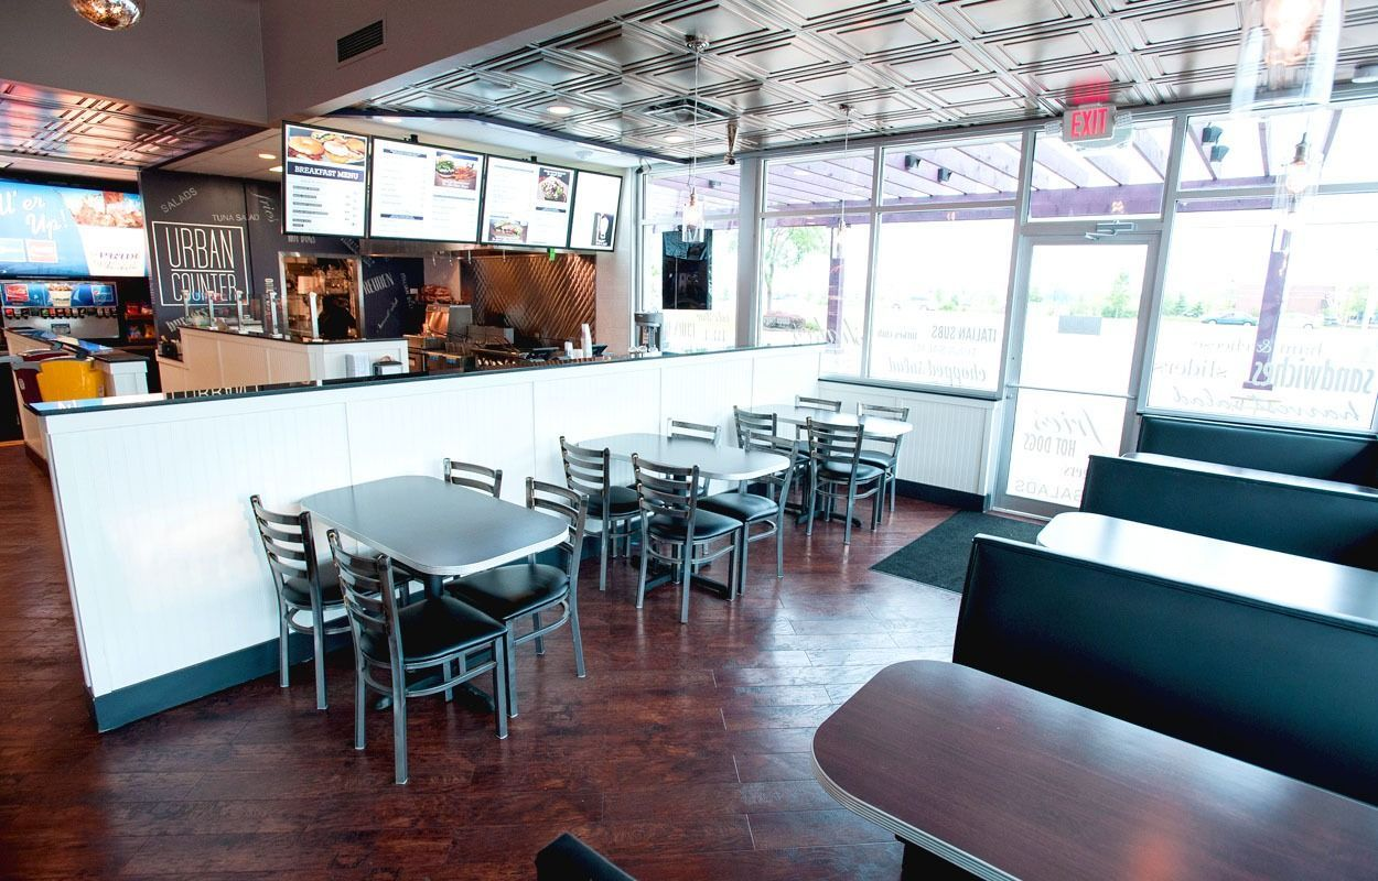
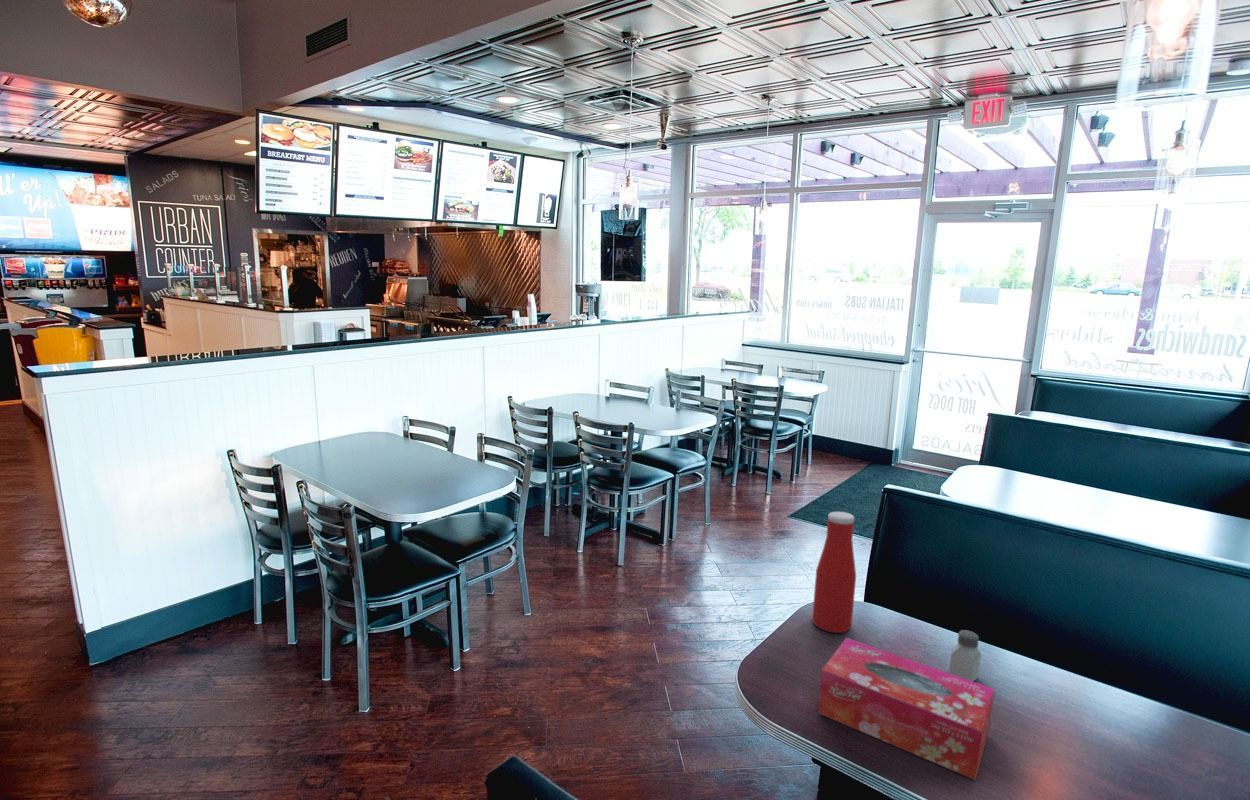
+ tissue box [817,637,995,781]
+ bottle [811,511,857,634]
+ saltshaker [948,629,982,682]
